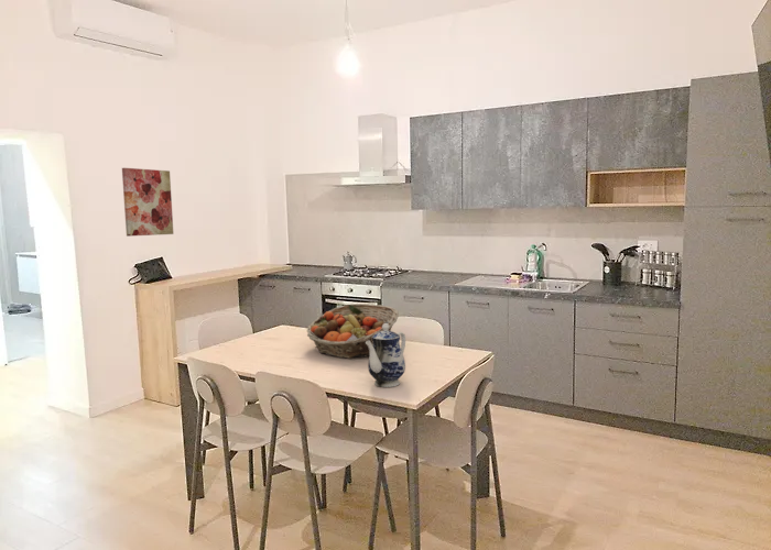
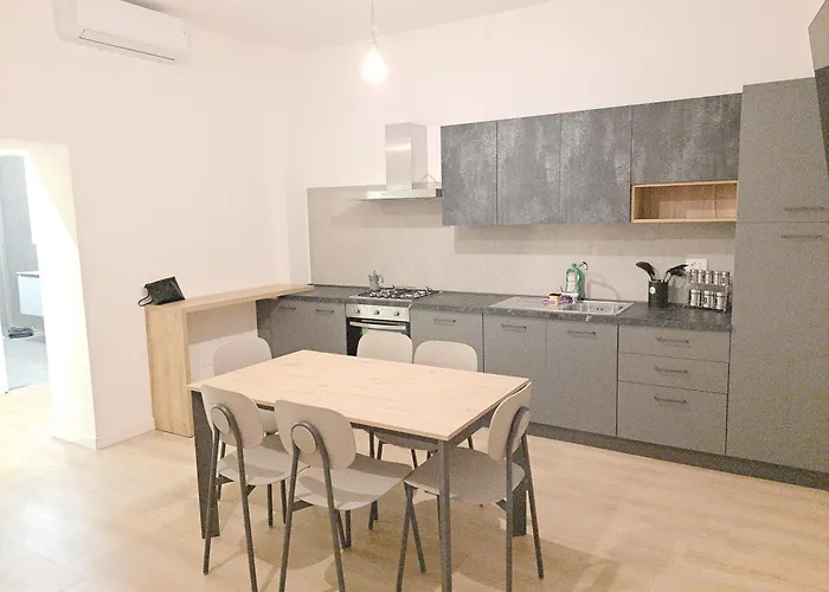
- wall art [121,167,174,238]
- fruit basket [306,302,399,360]
- teapot [366,323,406,388]
